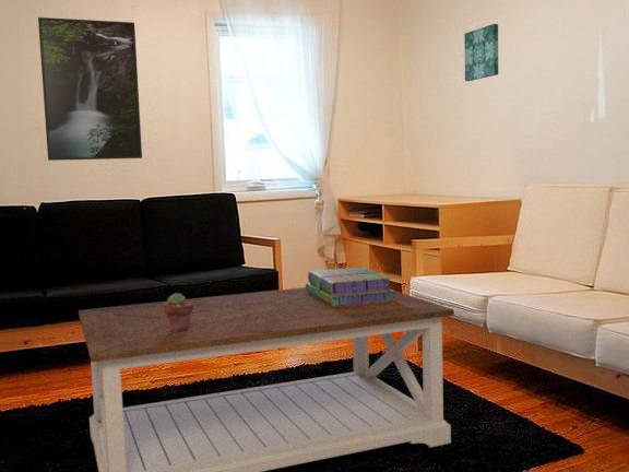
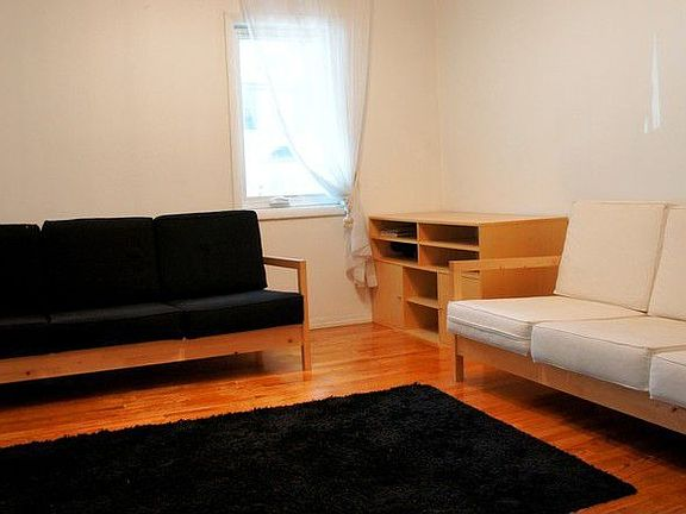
- coffee table [78,286,455,472]
- stack of books [305,266,395,306]
- wall art [463,23,499,82]
- potted succulent [164,292,193,332]
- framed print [37,16,143,162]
